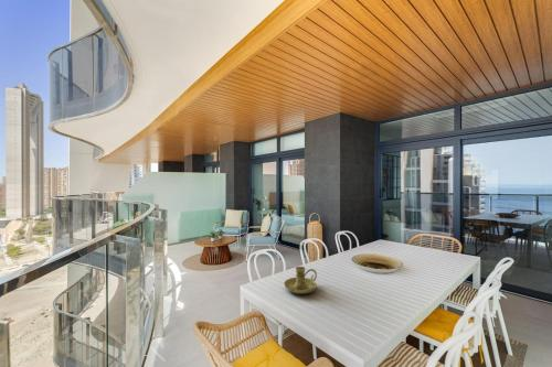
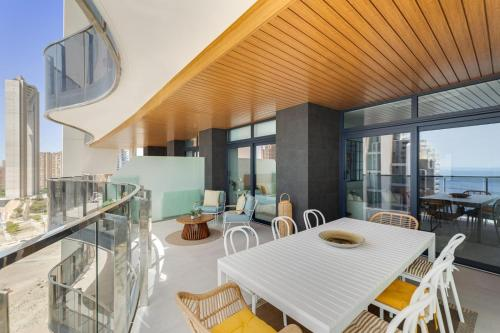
- candle holder [283,266,318,294]
